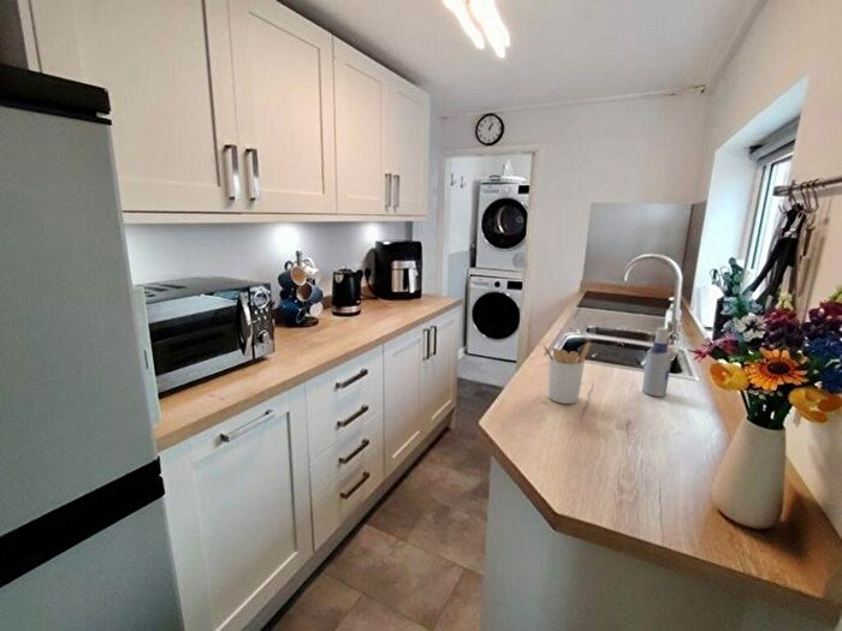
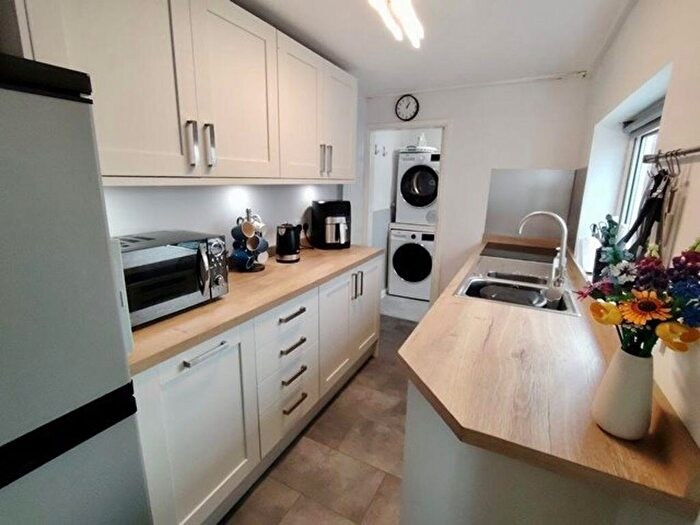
- utensil holder [542,340,592,405]
- spray bottle [641,326,672,398]
